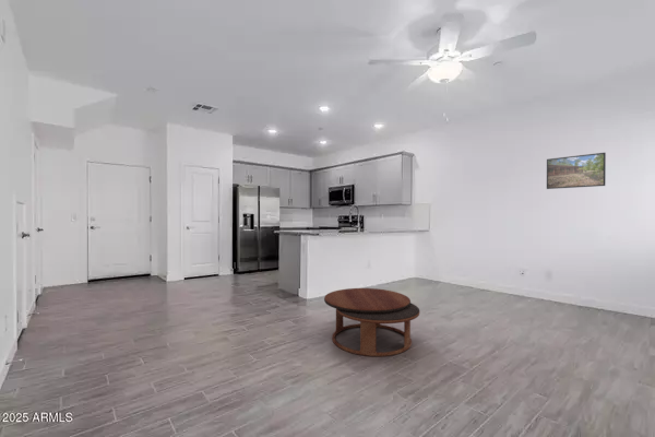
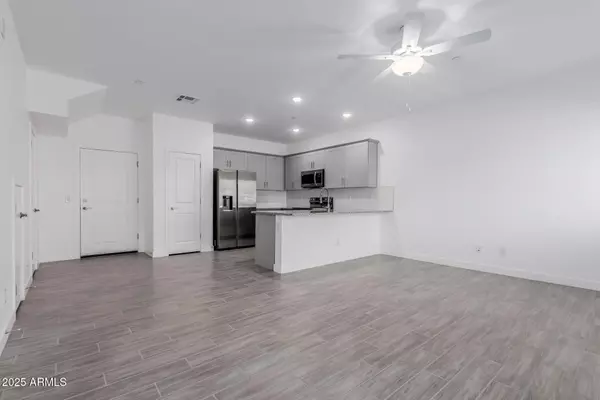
- coffee table [323,287,420,357]
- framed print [546,152,607,190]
